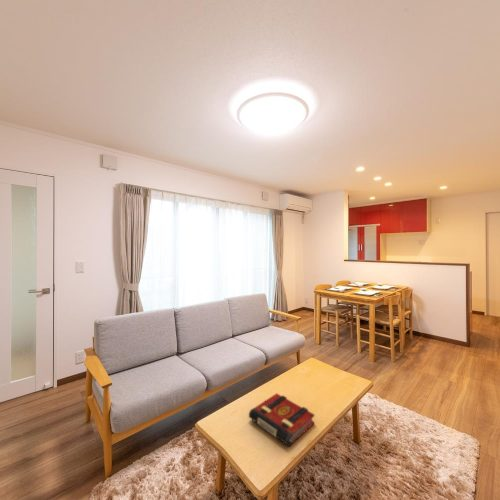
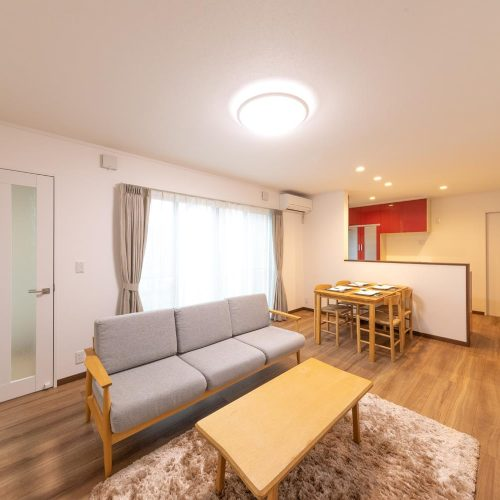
- book [248,392,316,447]
